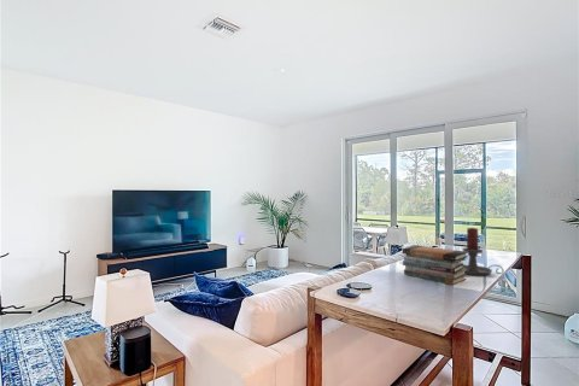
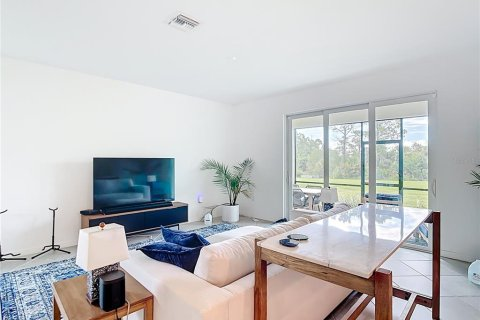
- book stack [402,245,469,286]
- candle holder [462,227,505,276]
